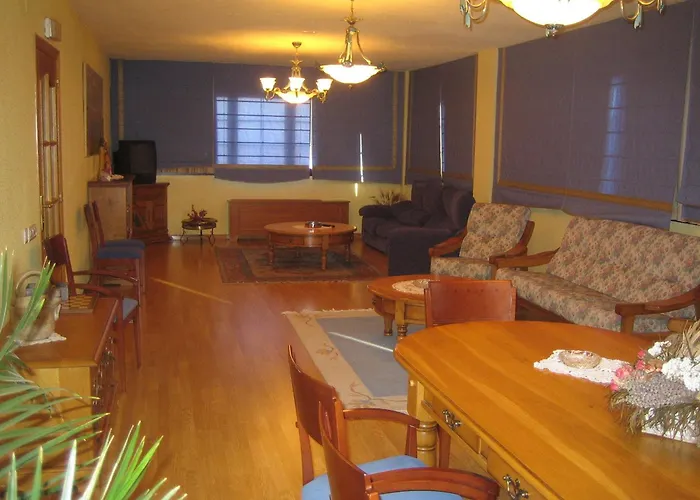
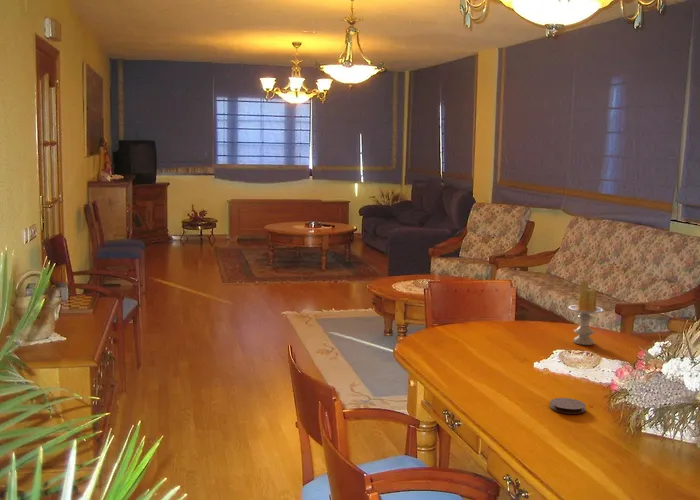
+ candle [568,278,604,346]
+ coaster [549,397,587,415]
